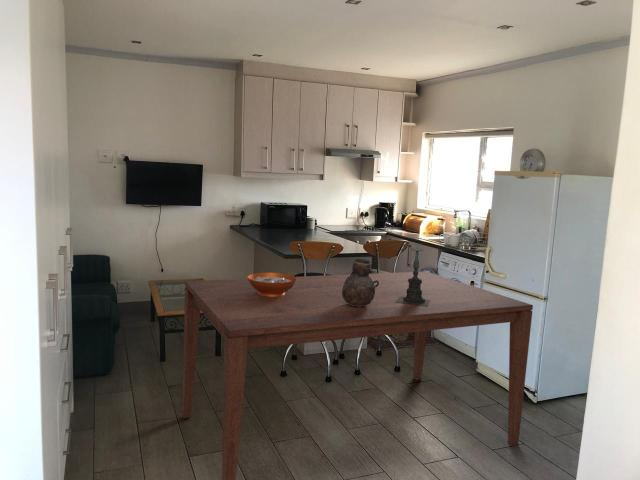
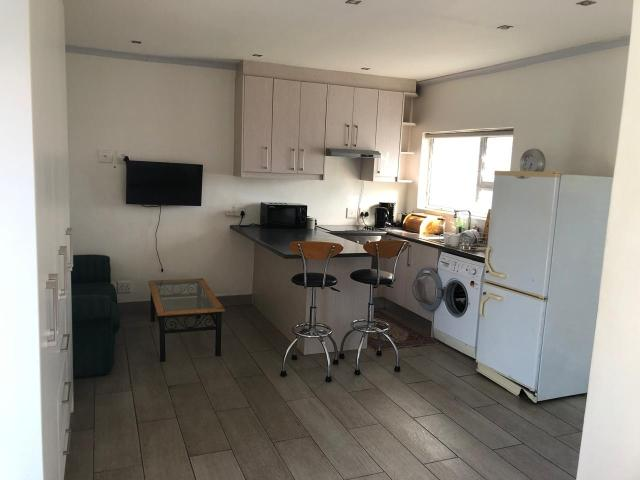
- dining table [182,270,534,480]
- decorative bowl [247,272,297,297]
- vase [342,258,379,307]
- candle holder [395,244,431,306]
